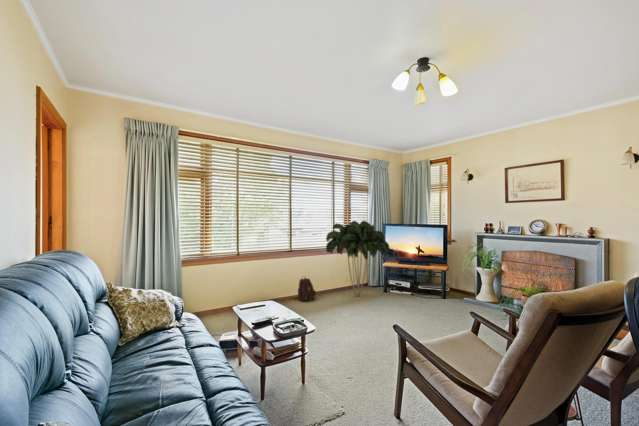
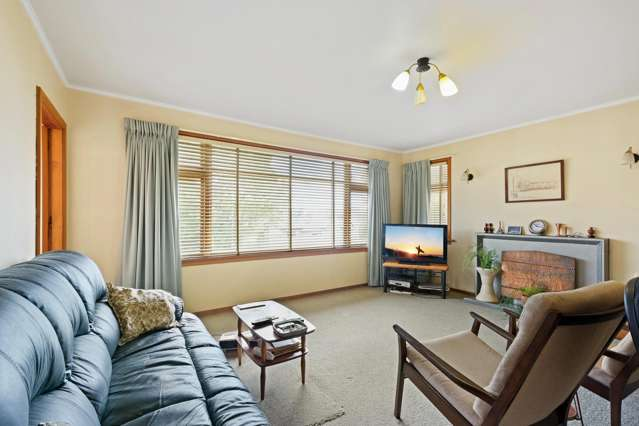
- backpack [293,275,317,303]
- indoor plant [325,220,390,298]
